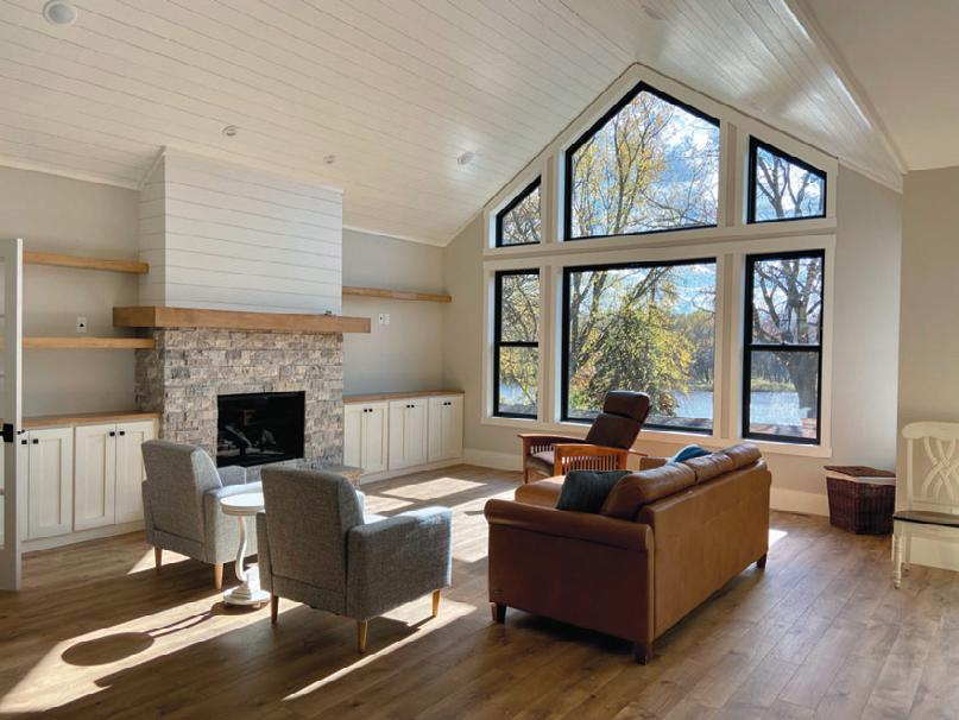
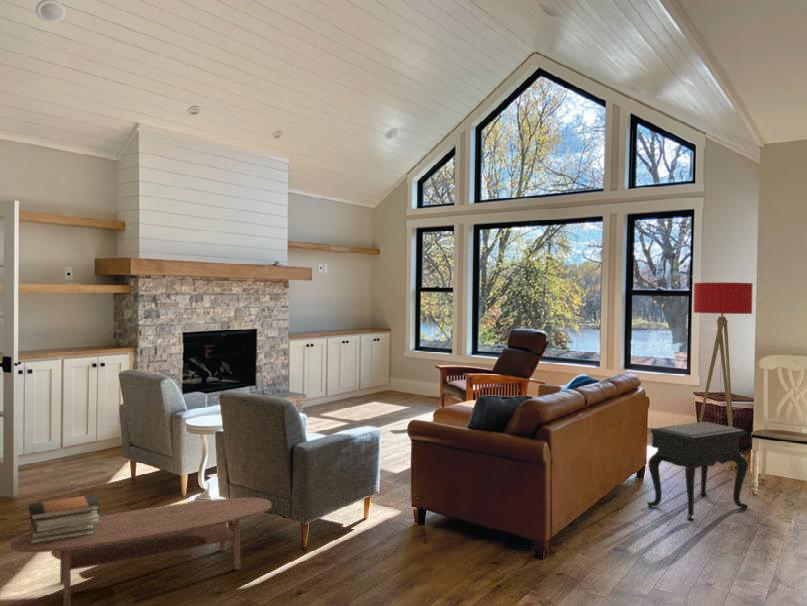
+ book stack [28,493,100,544]
+ coffee table [9,497,272,606]
+ floor lamp [693,282,754,477]
+ side table [646,421,749,522]
